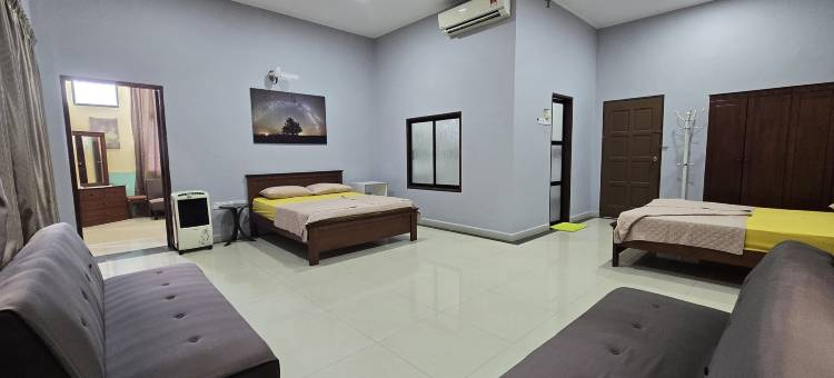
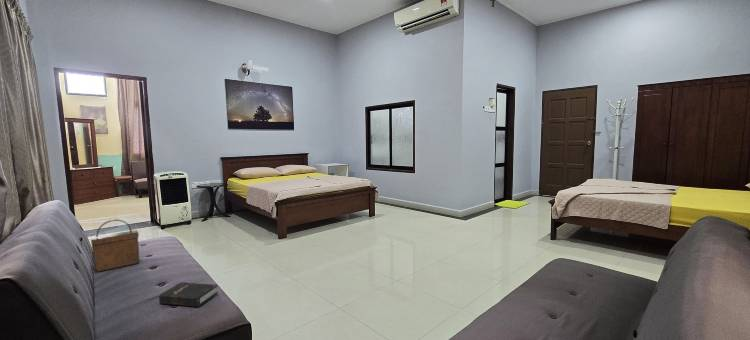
+ hardback book [158,281,219,308]
+ handbag [90,218,140,273]
